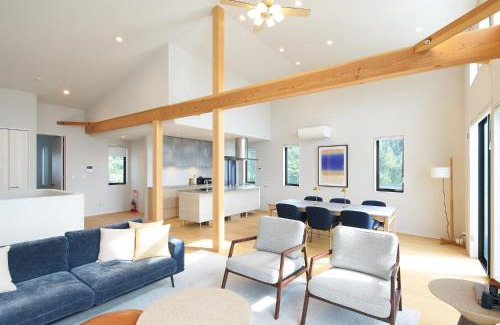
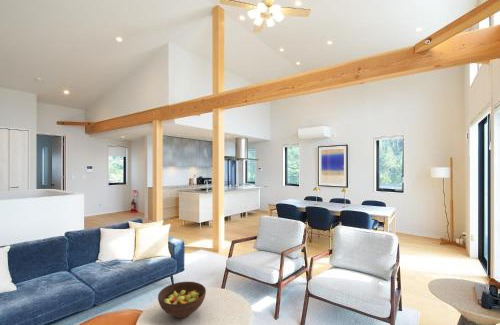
+ fruit bowl [157,281,207,319]
